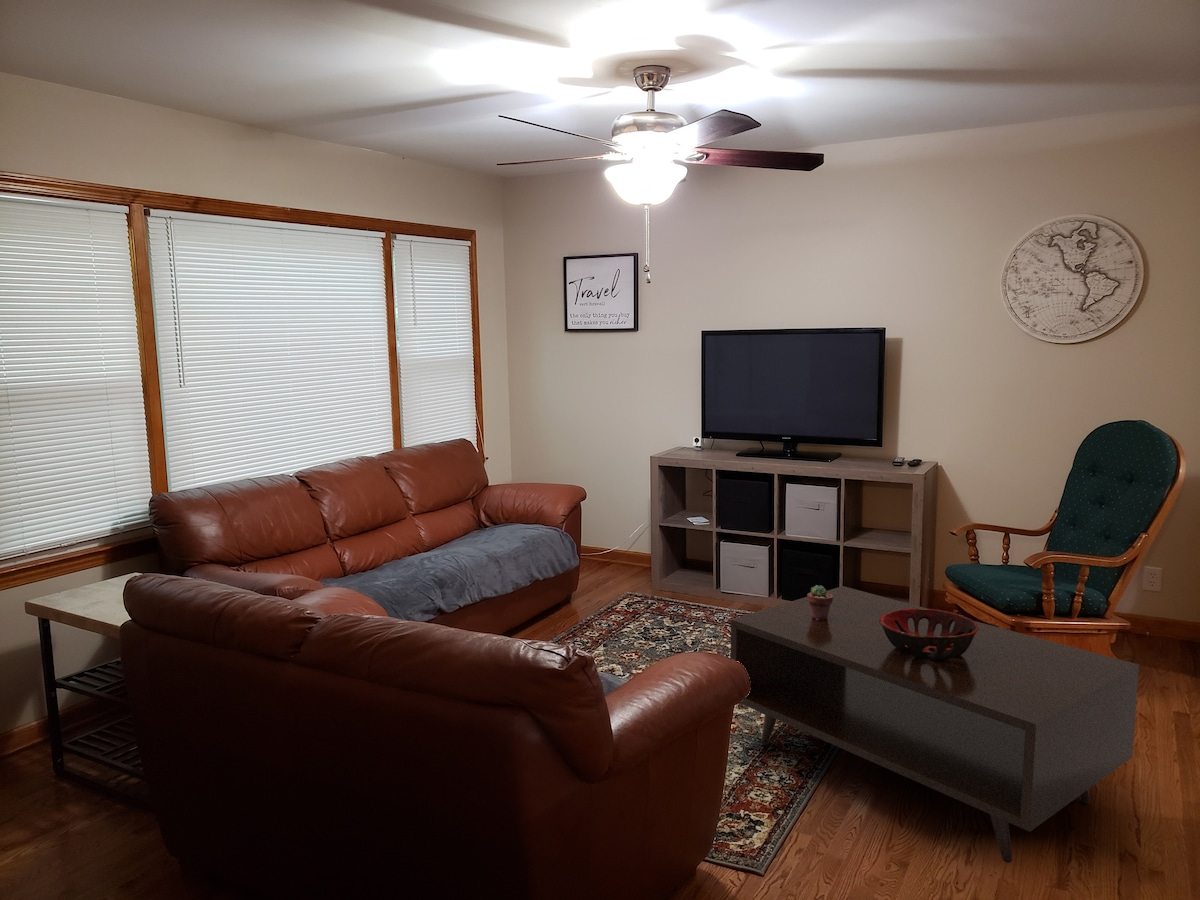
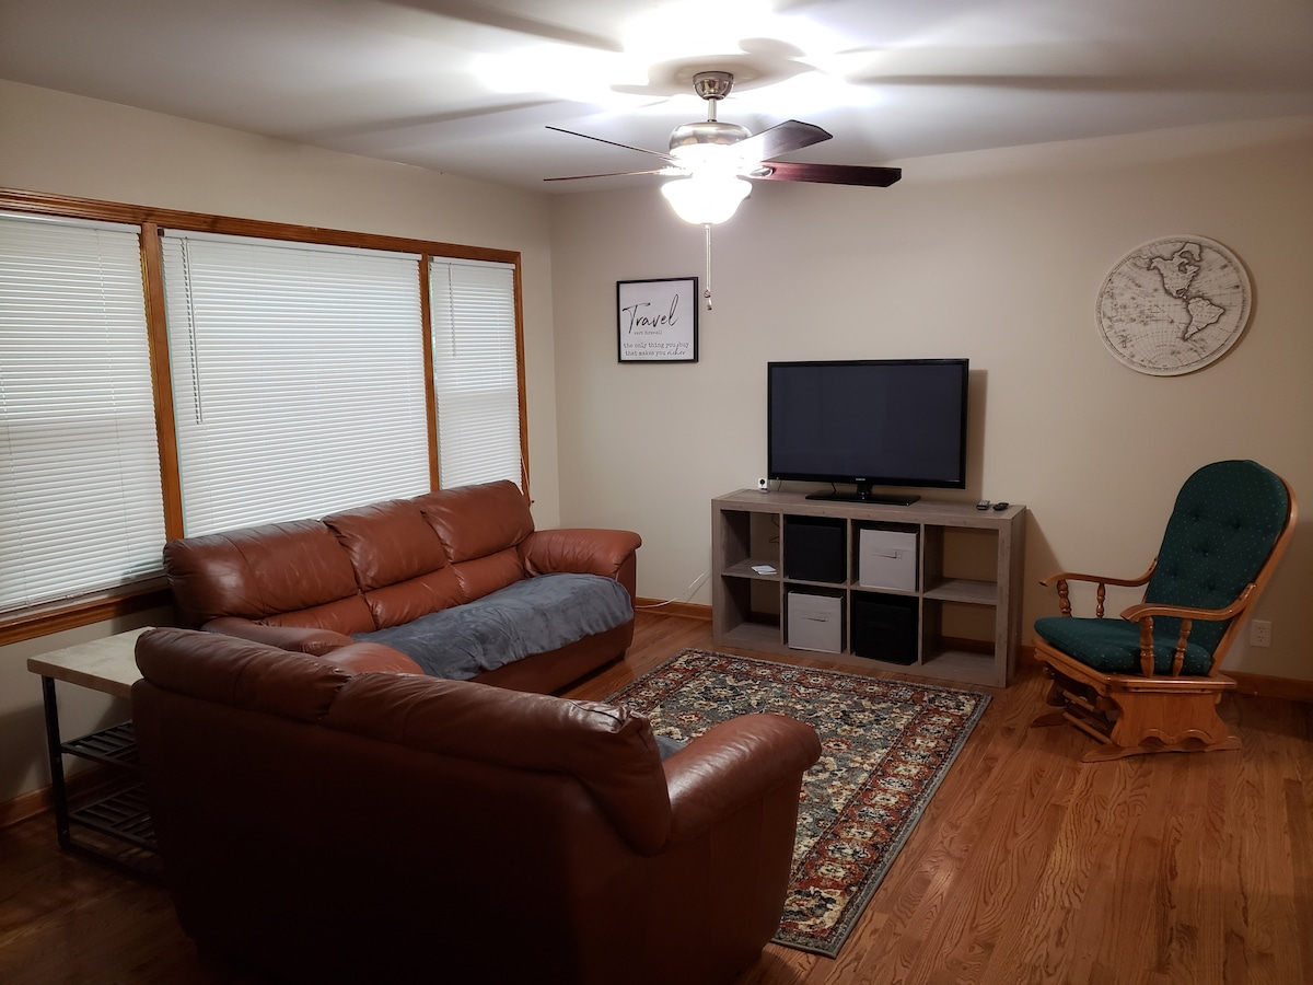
- coffee table [730,585,1140,864]
- decorative bowl [879,608,979,660]
- potted succulent [806,584,833,620]
